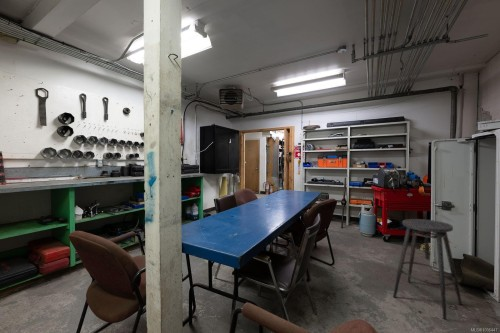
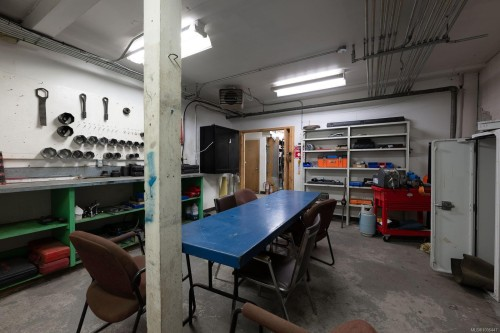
- stool [392,218,463,321]
